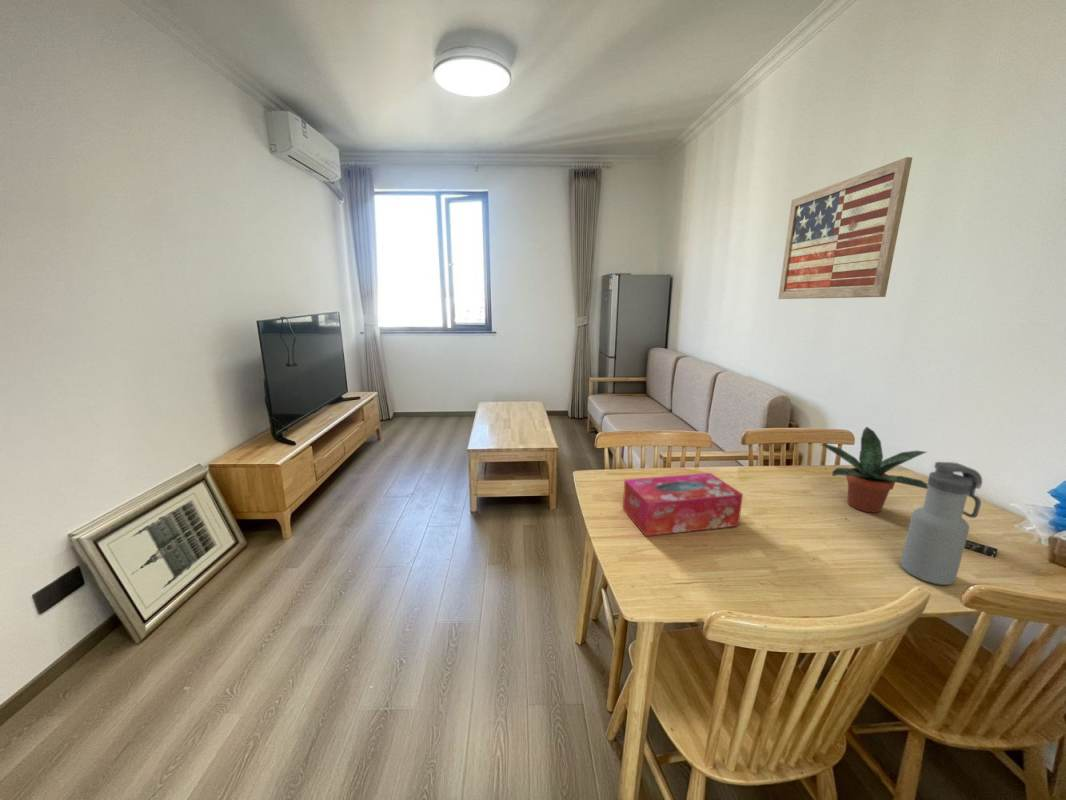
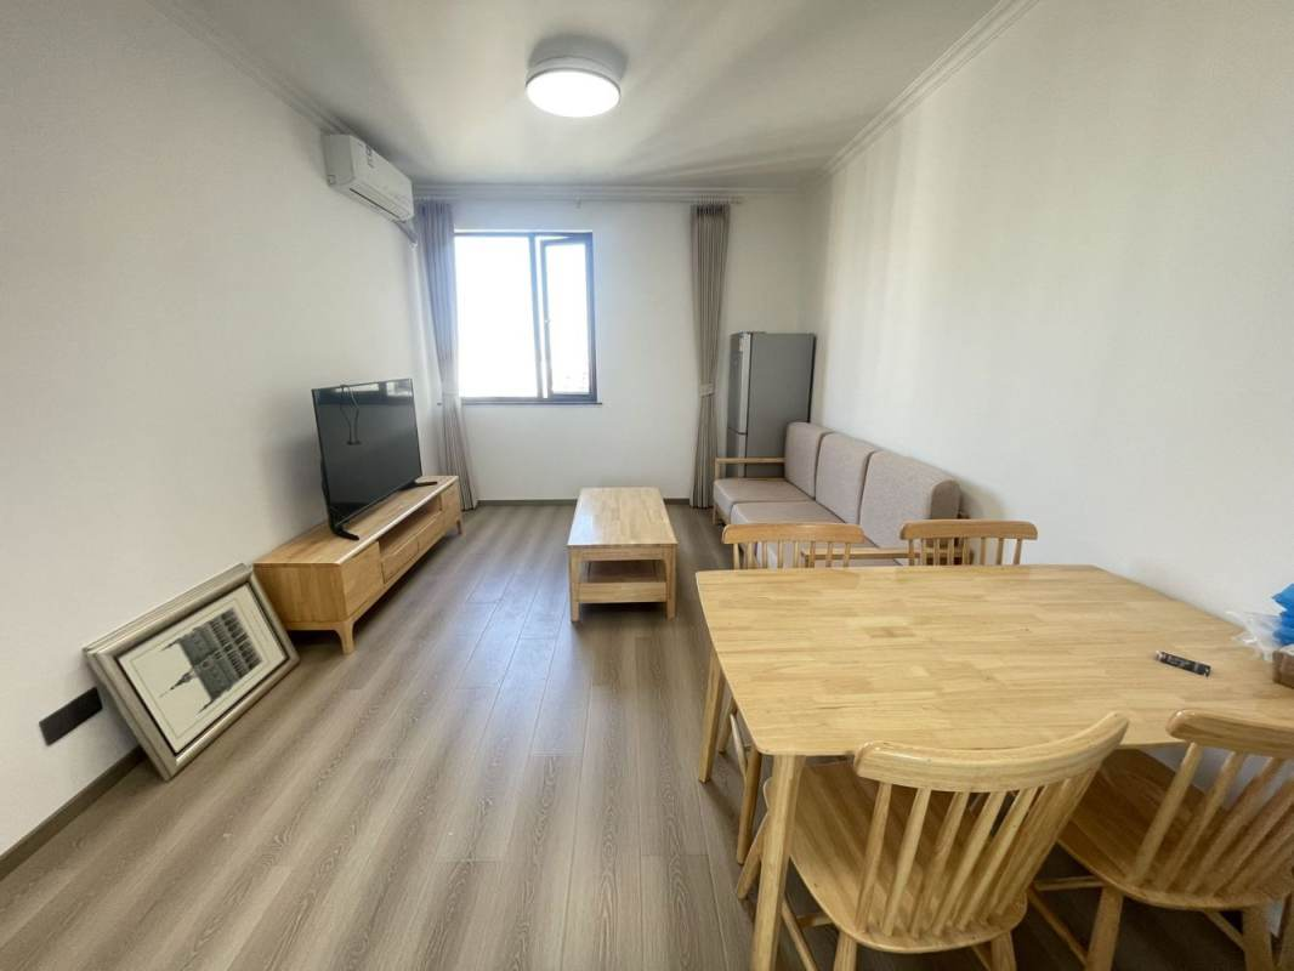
- water bottle [900,461,983,586]
- wall art [777,156,913,300]
- potted plant [818,426,928,514]
- tissue box [622,472,744,537]
